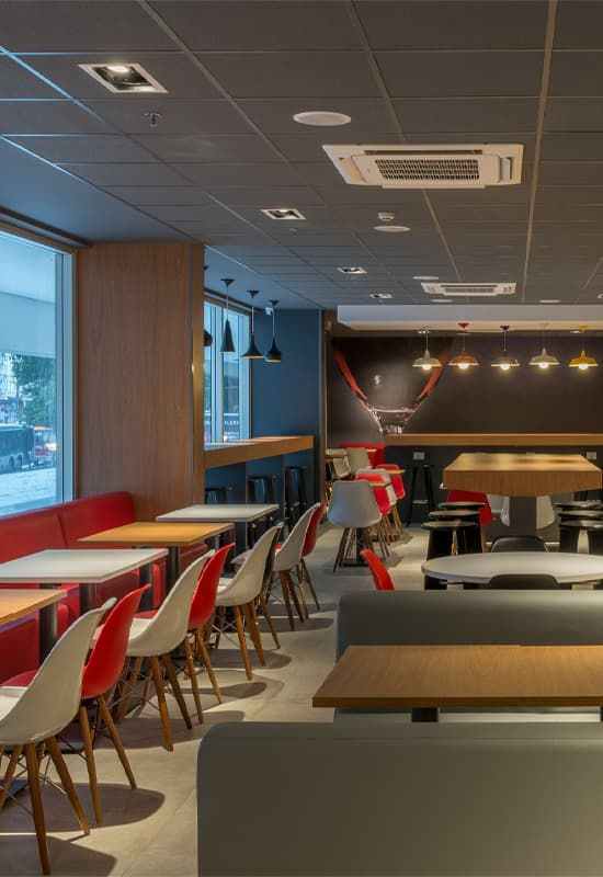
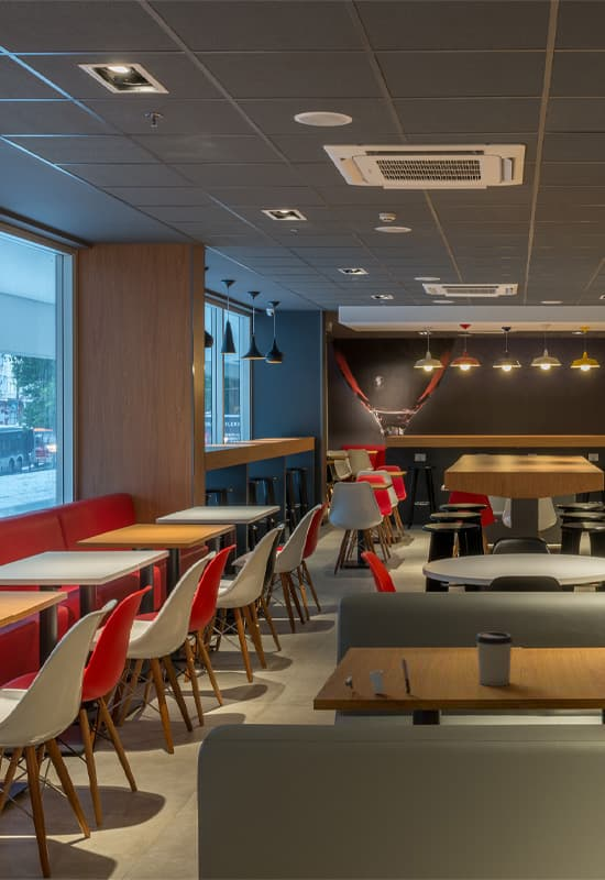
+ cup [344,658,411,695]
+ cup [475,631,514,688]
